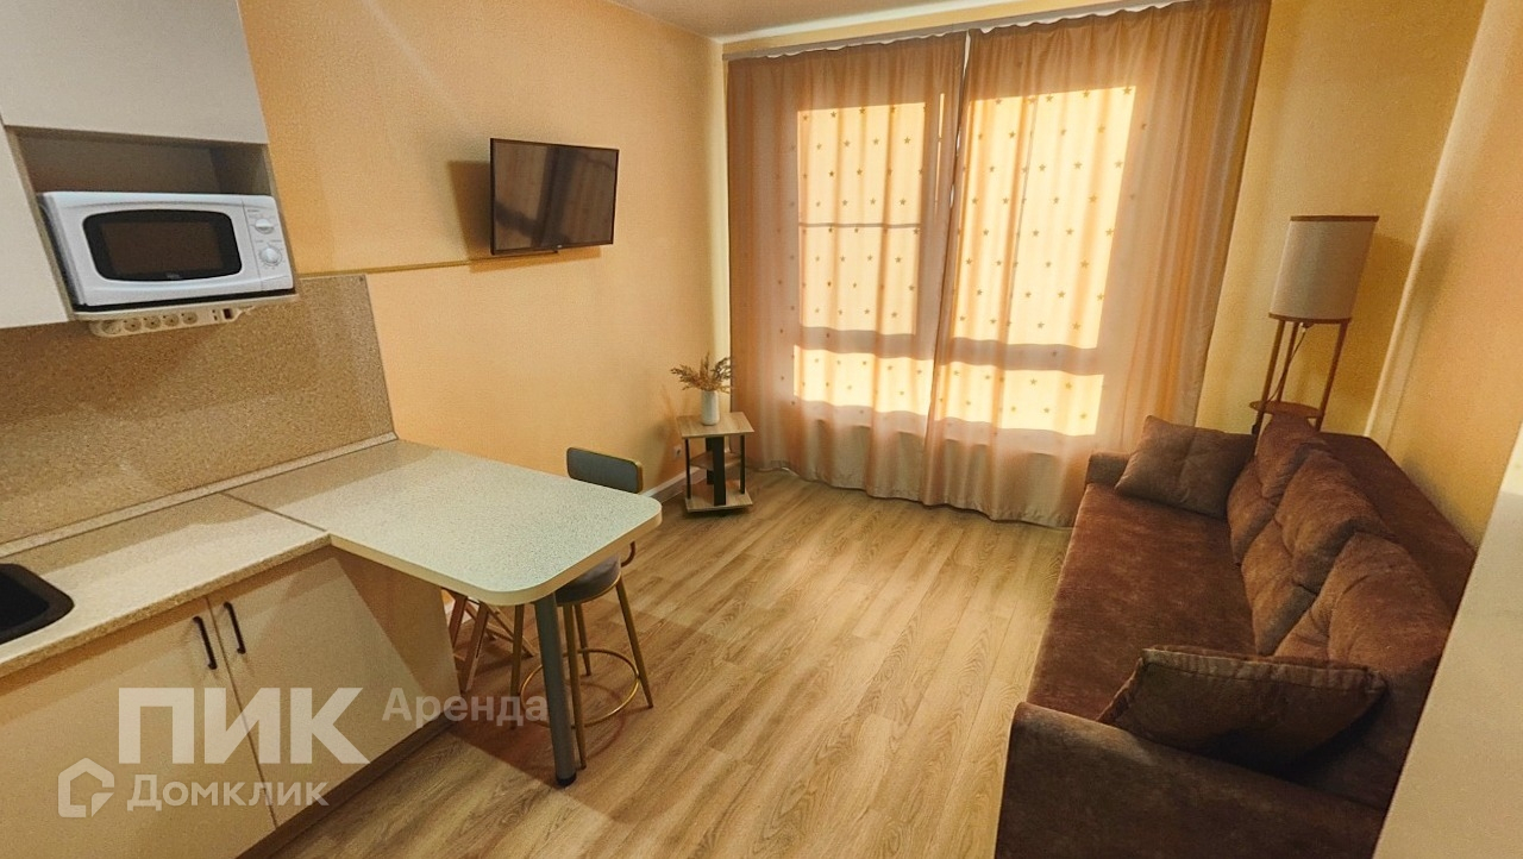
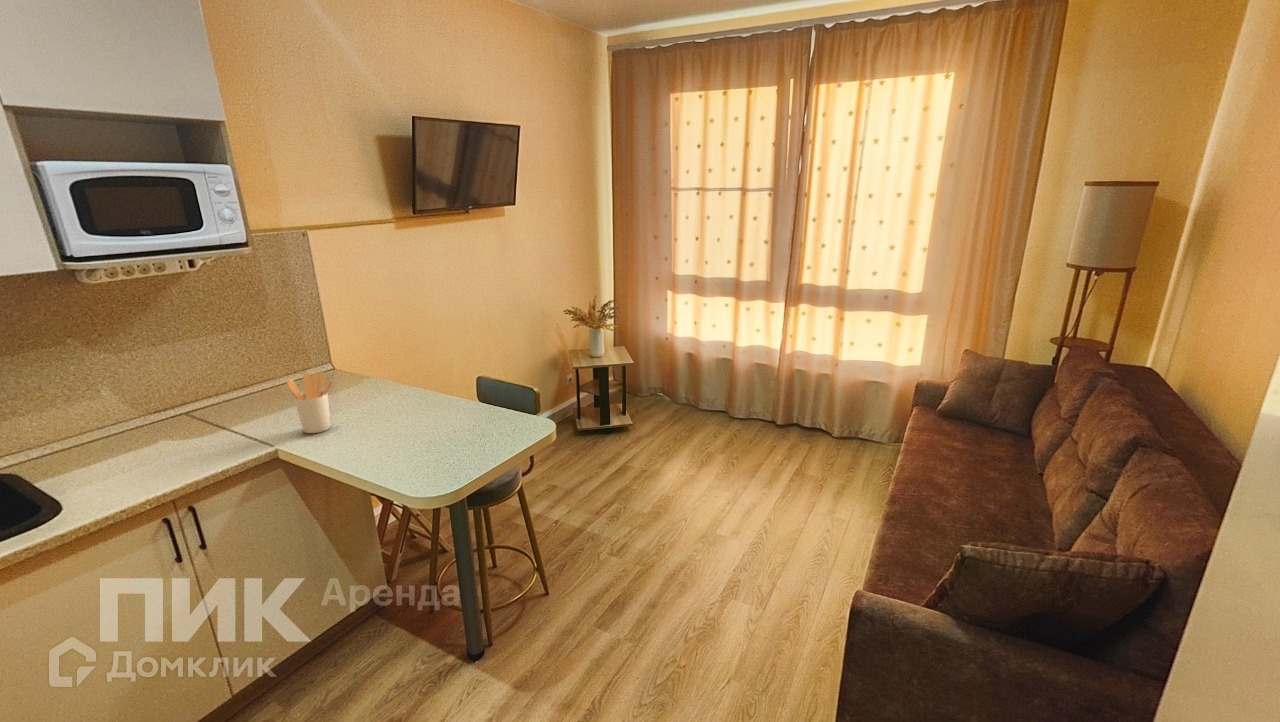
+ utensil holder [286,371,334,434]
